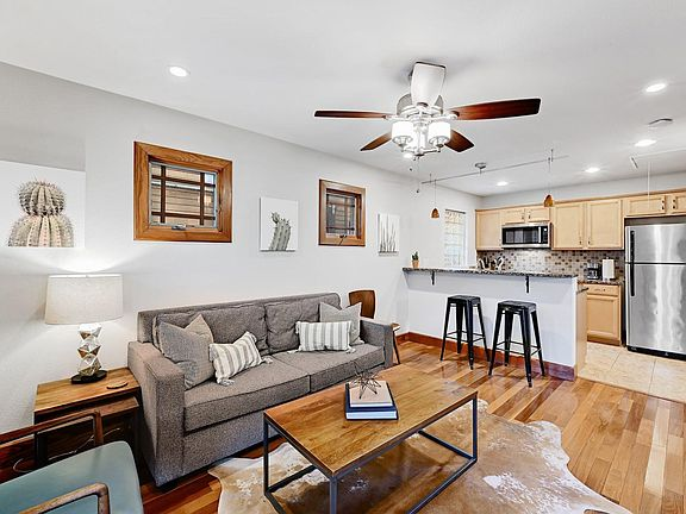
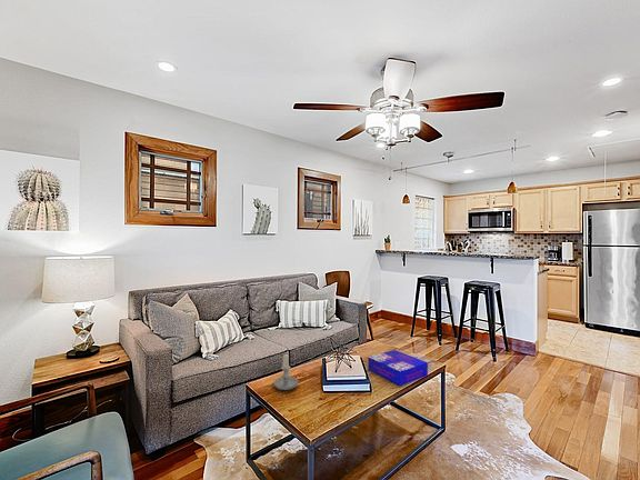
+ candle [273,352,299,391]
+ board game [367,349,429,387]
